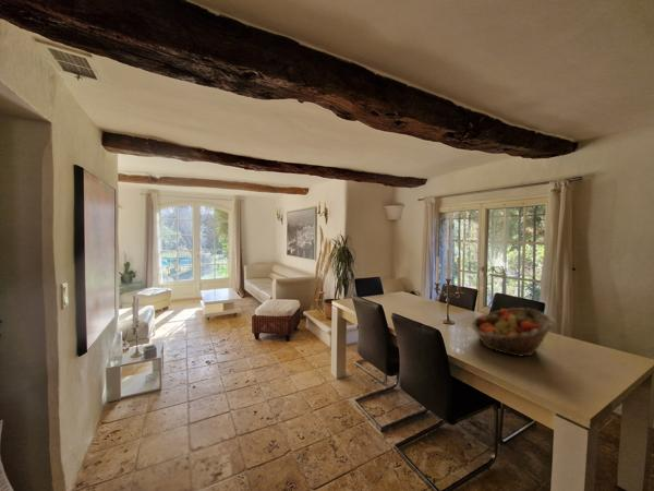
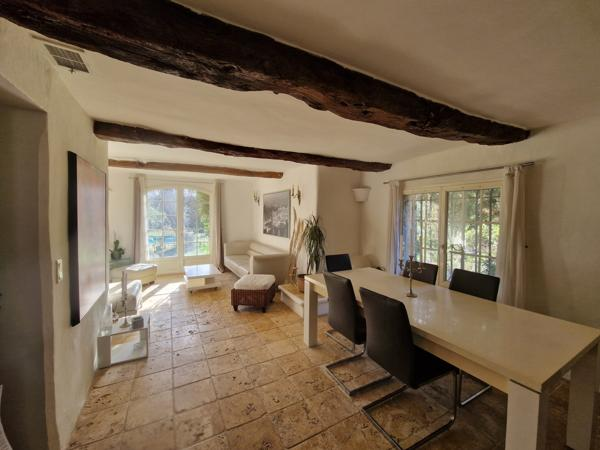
- fruit basket [471,307,557,358]
